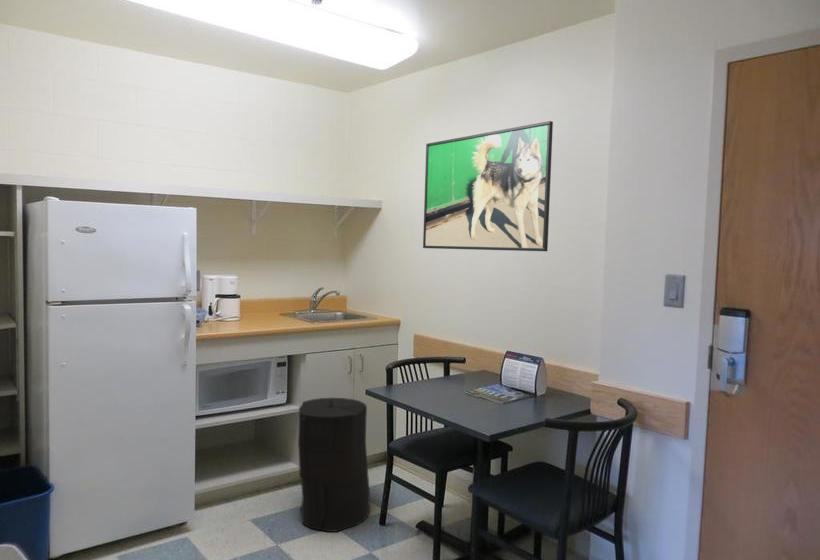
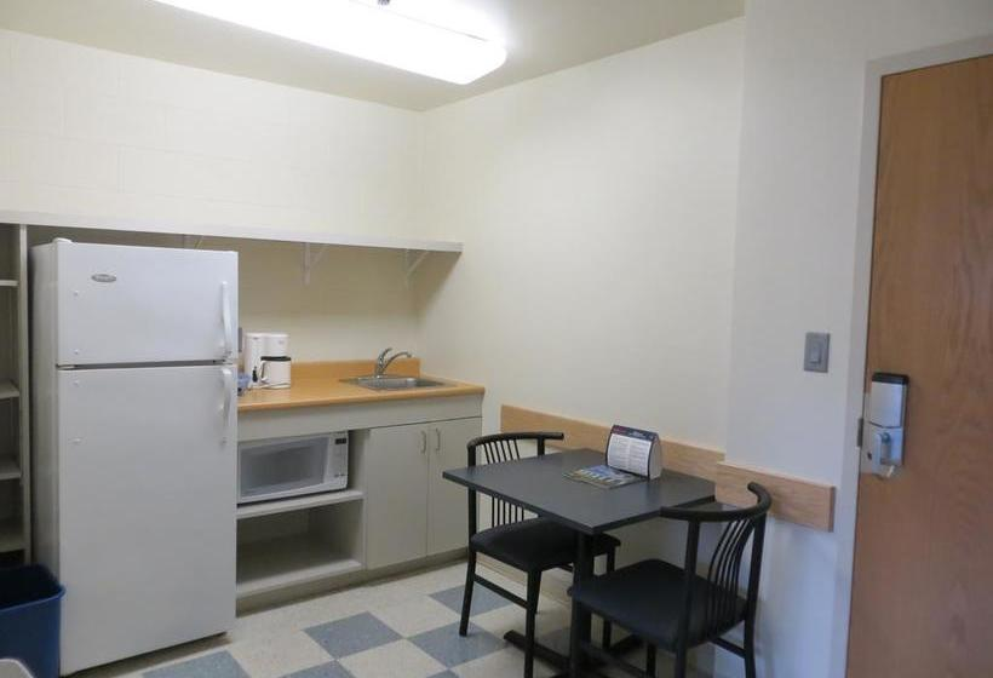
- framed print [422,120,554,252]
- trash can [297,397,371,533]
